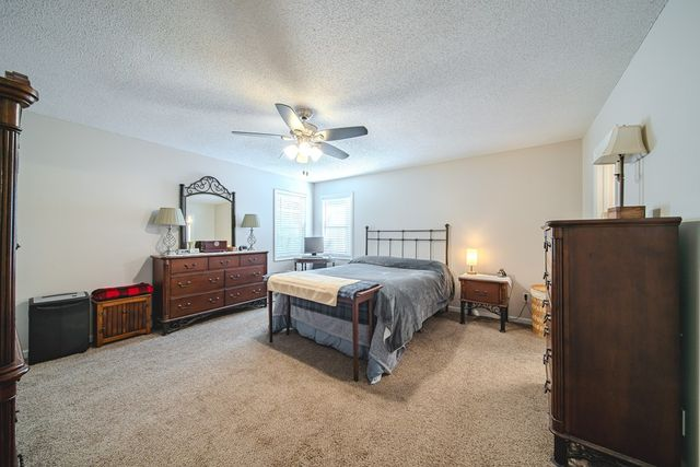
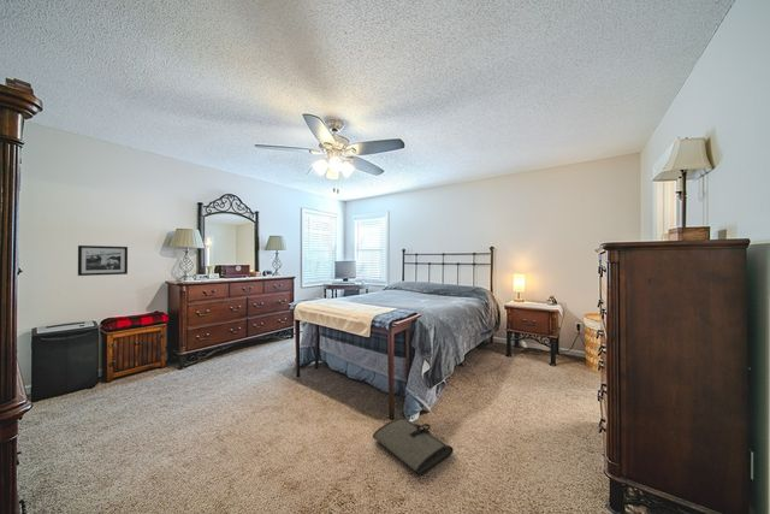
+ picture frame [77,244,129,277]
+ tool roll [372,416,455,475]
